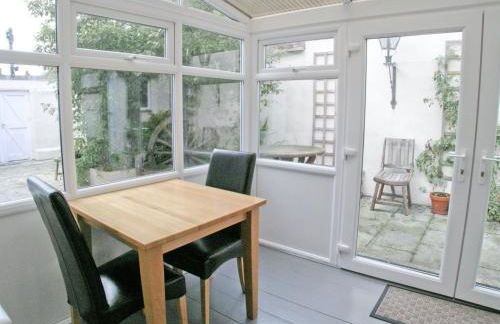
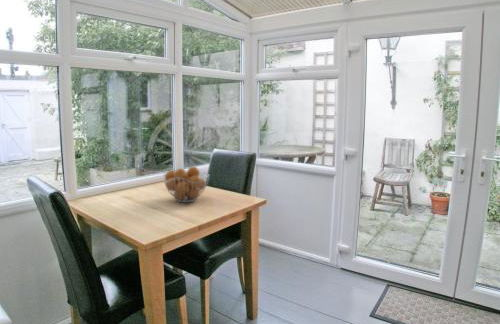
+ fruit basket [162,166,210,203]
